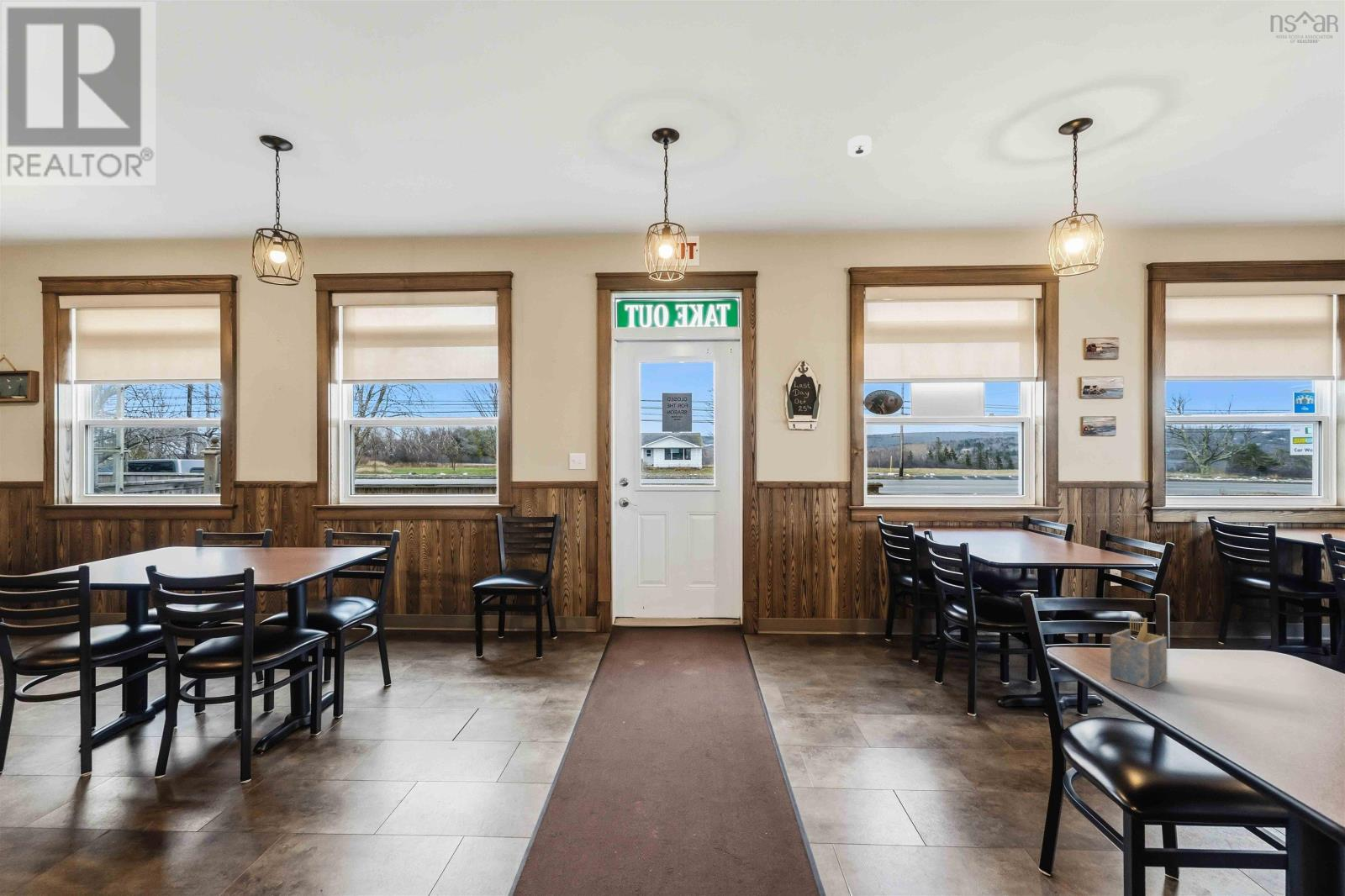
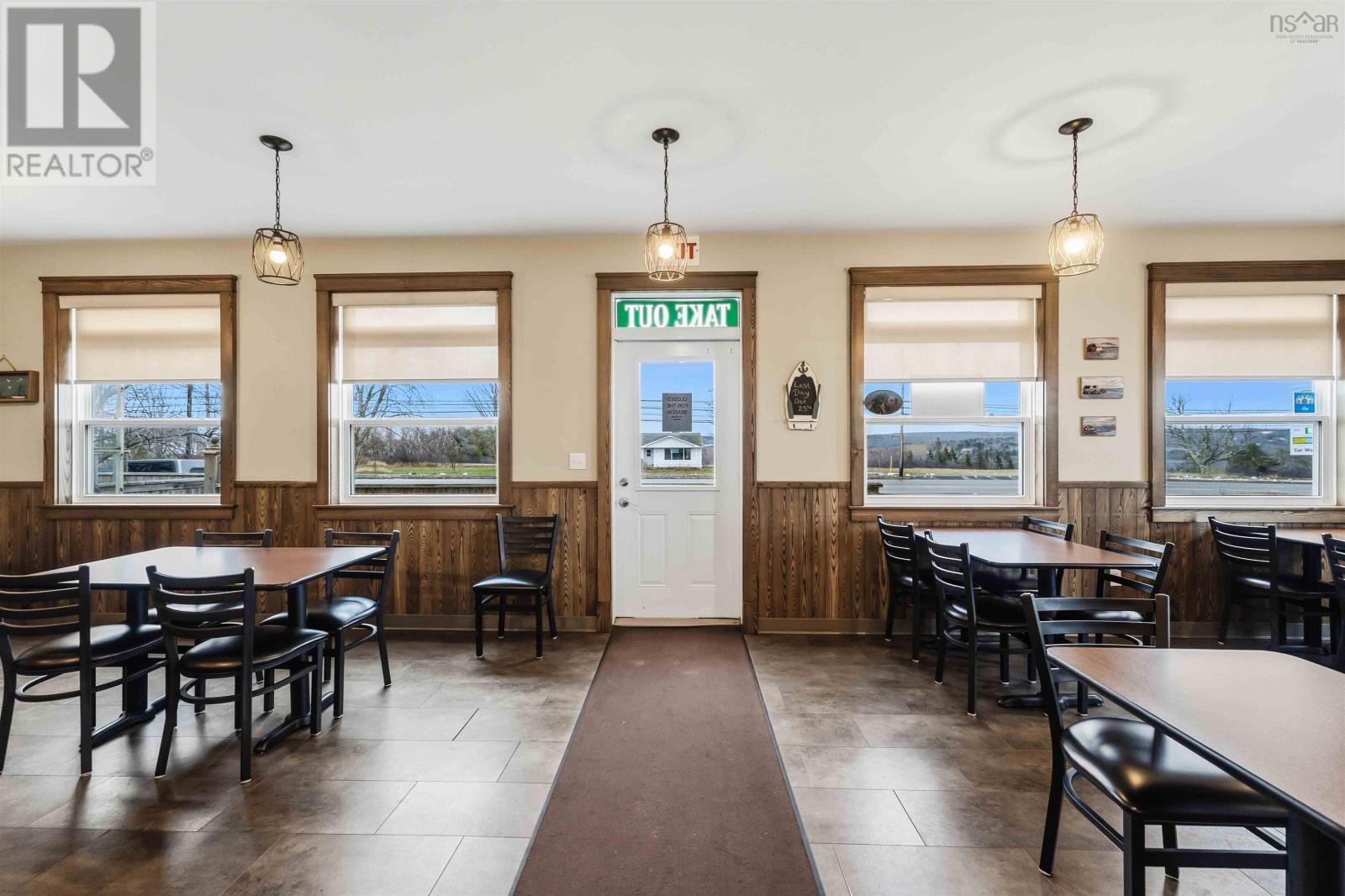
- smoke detector [847,134,873,158]
- napkin holder [1110,614,1168,689]
